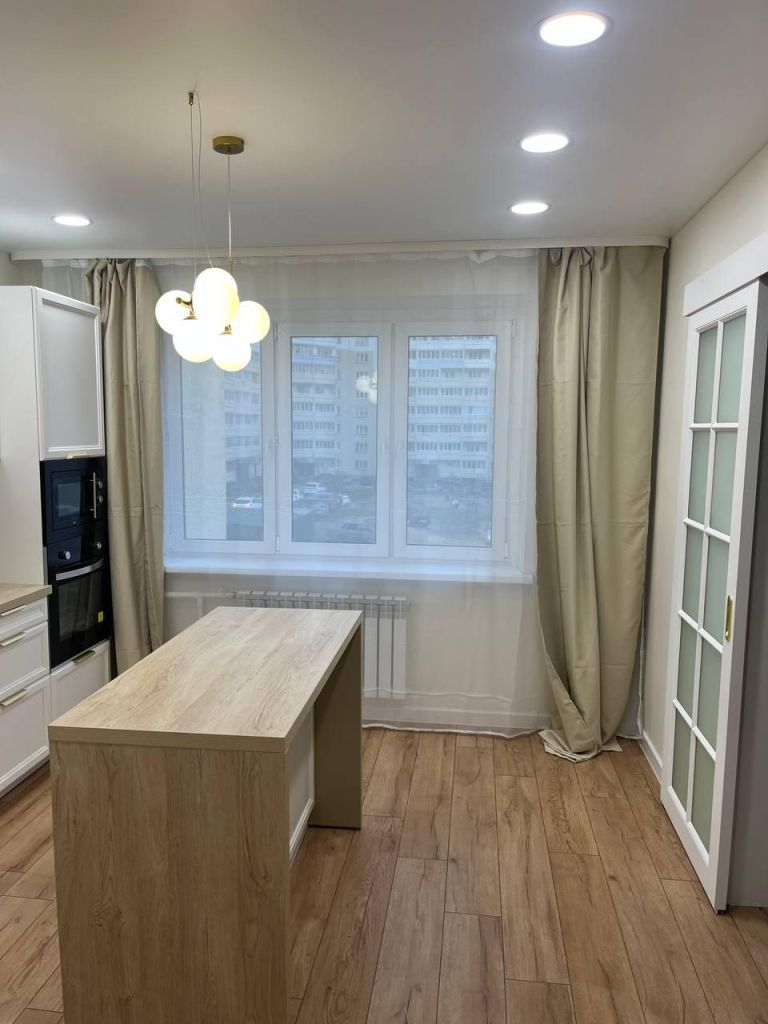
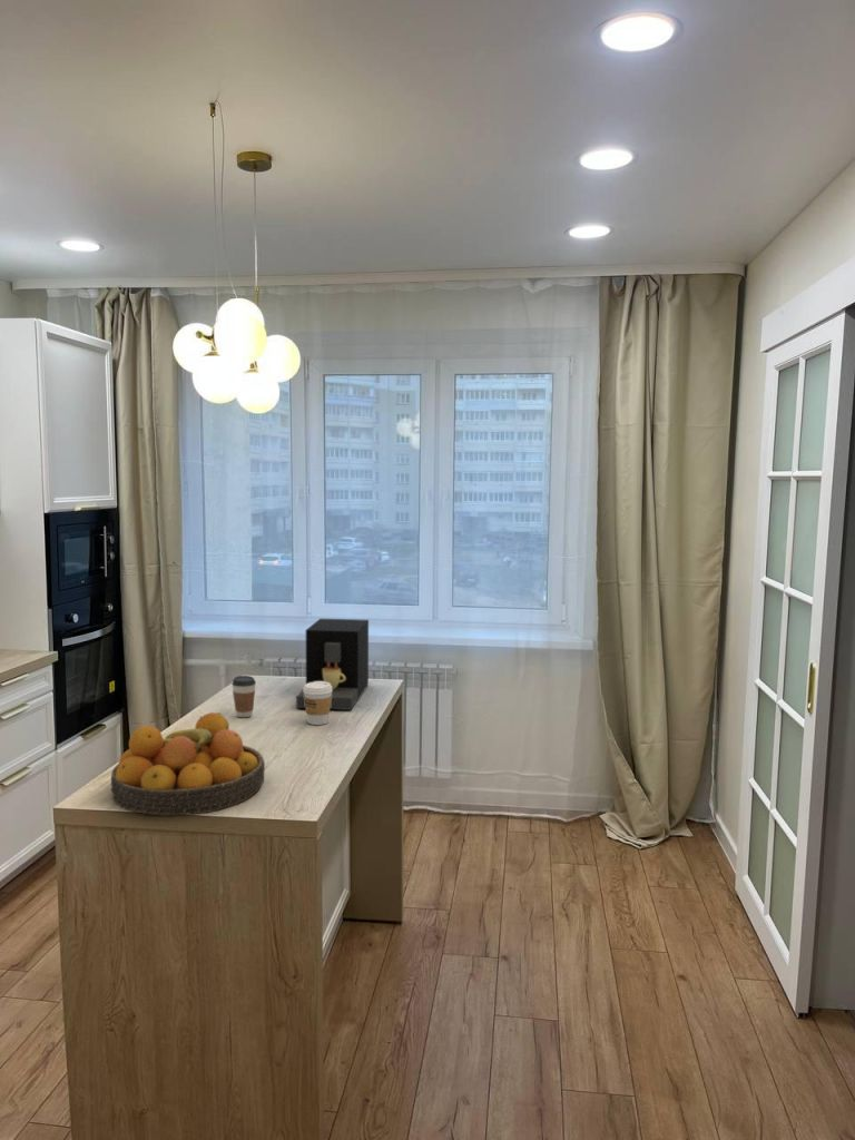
+ coffee maker [295,618,370,711]
+ coffee cup [230,675,257,718]
+ fruit bowl [110,711,266,817]
+ coffee cup [302,681,332,726]
